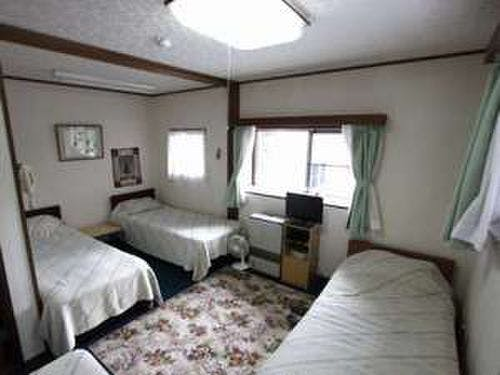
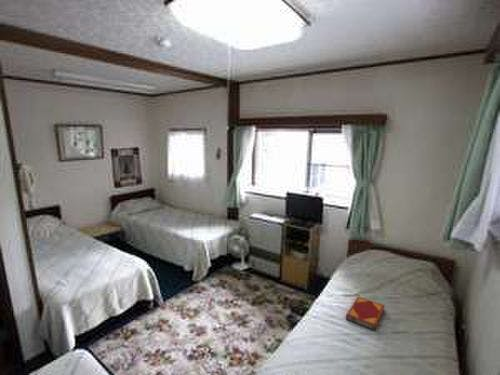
+ hardback book [345,295,386,332]
